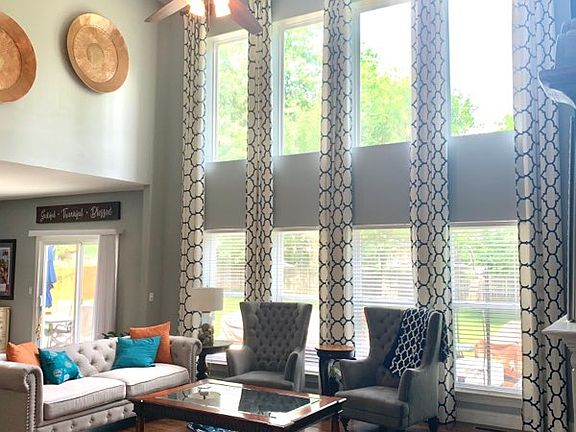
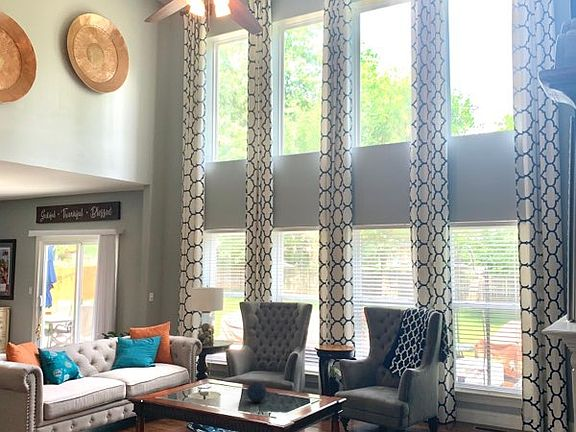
+ decorative orb [246,381,267,403]
